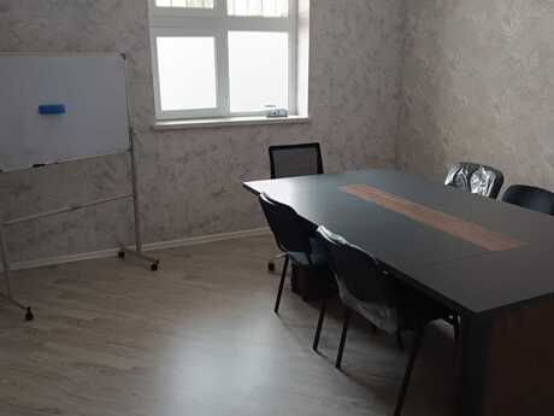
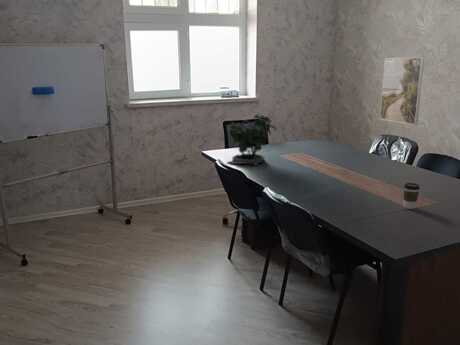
+ potted plant [225,112,277,166]
+ coffee cup [403,182,421,210]
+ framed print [379,56,425,126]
